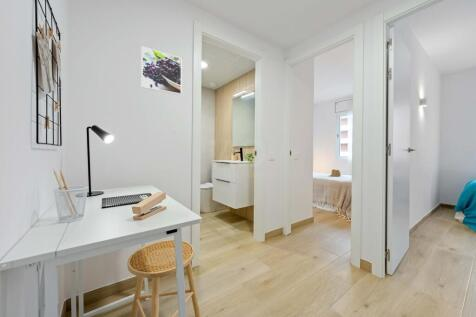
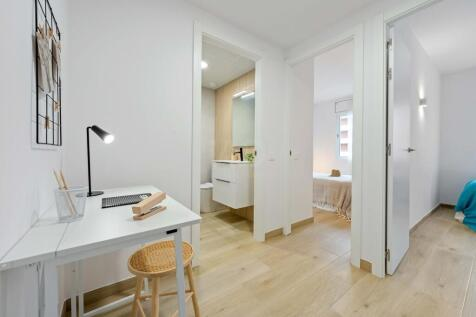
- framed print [140,45,182,96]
